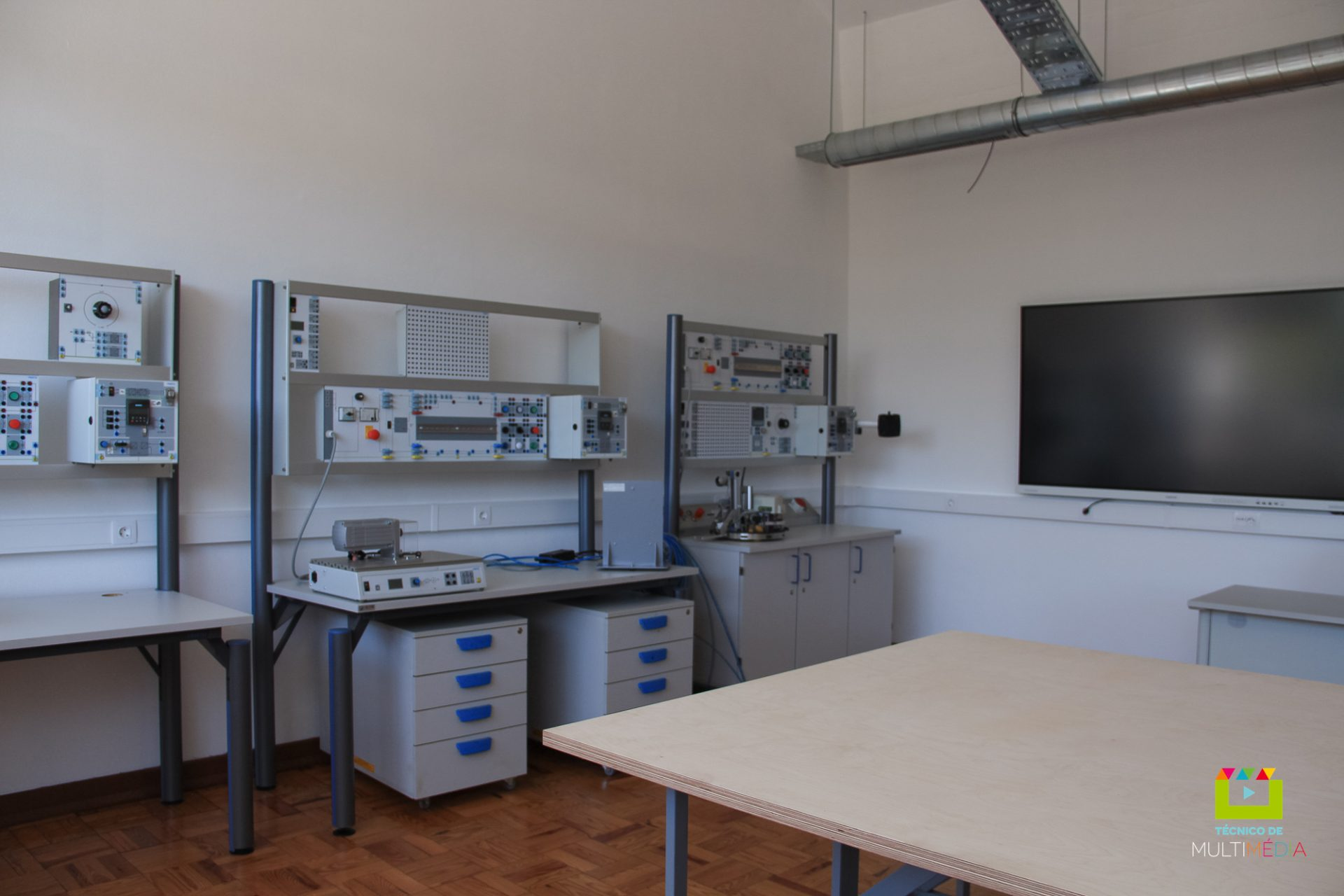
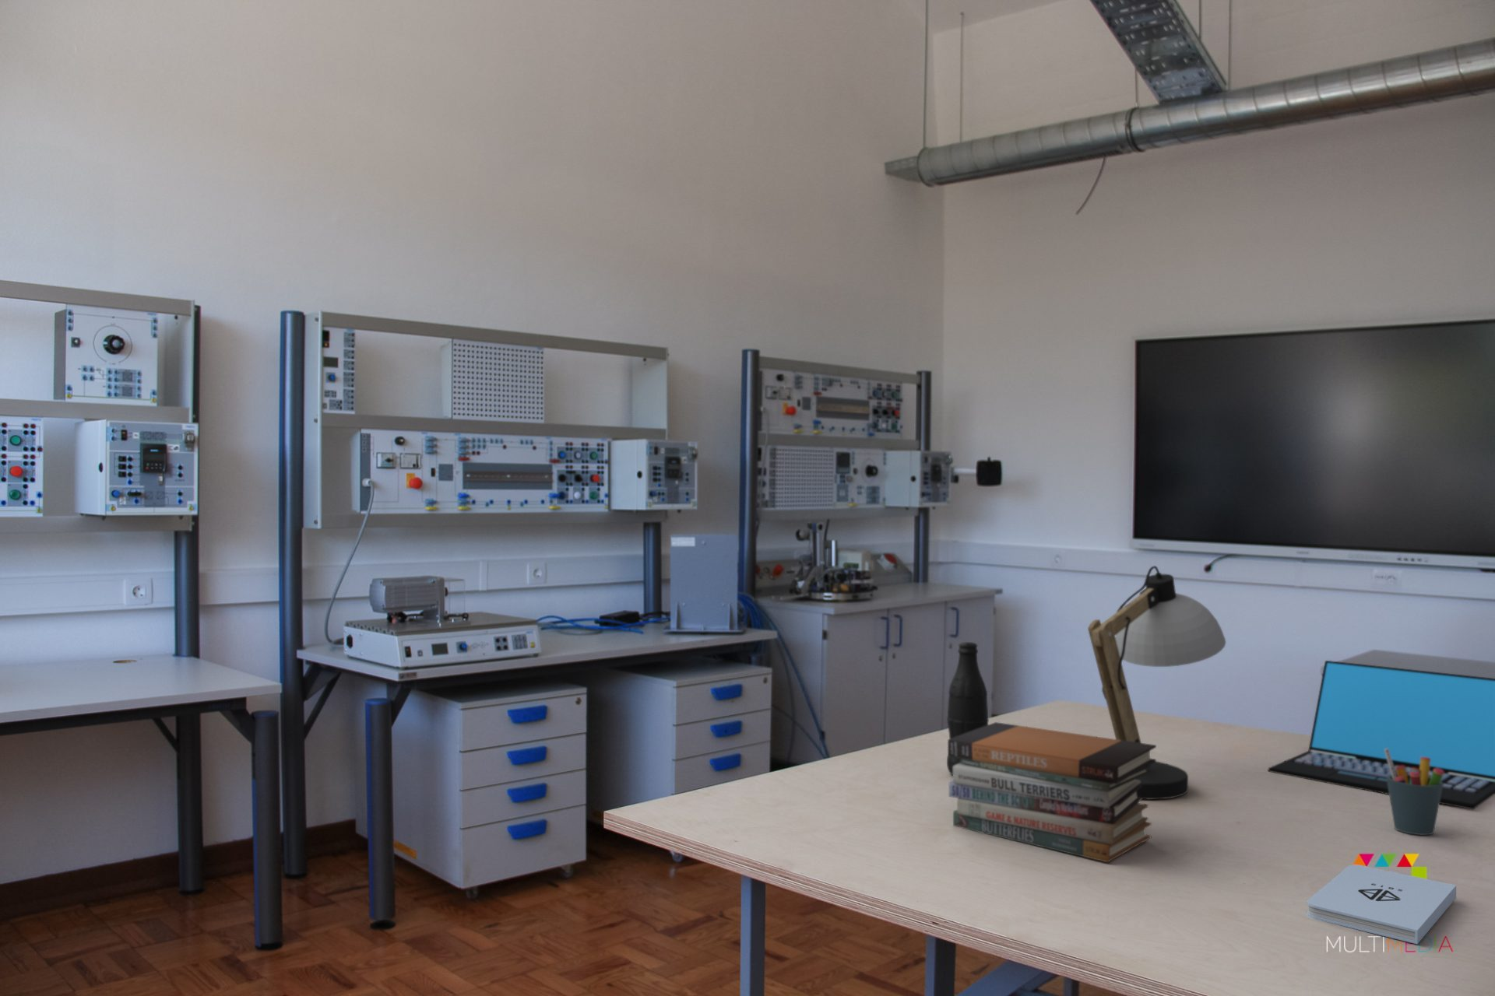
+ notepad [1306,864,1457,945]
+ desk lamp [1087,565,1227,800]
+ book stack [947,721,1157,864]
+ laptop [1268,660,1495,810]
+ pen holder [1385,748,1444,836]
+ bottle [947,641,990,776]
